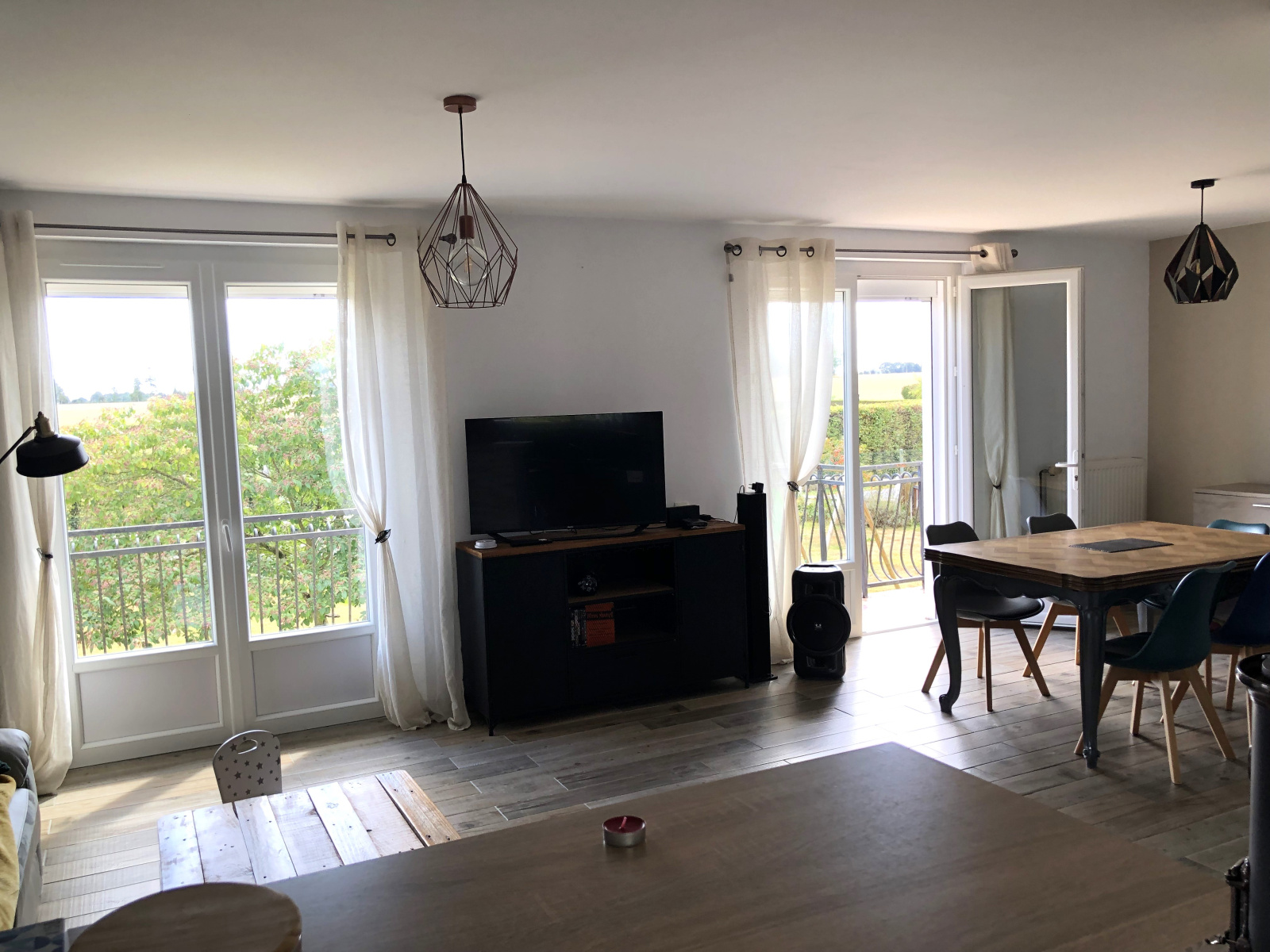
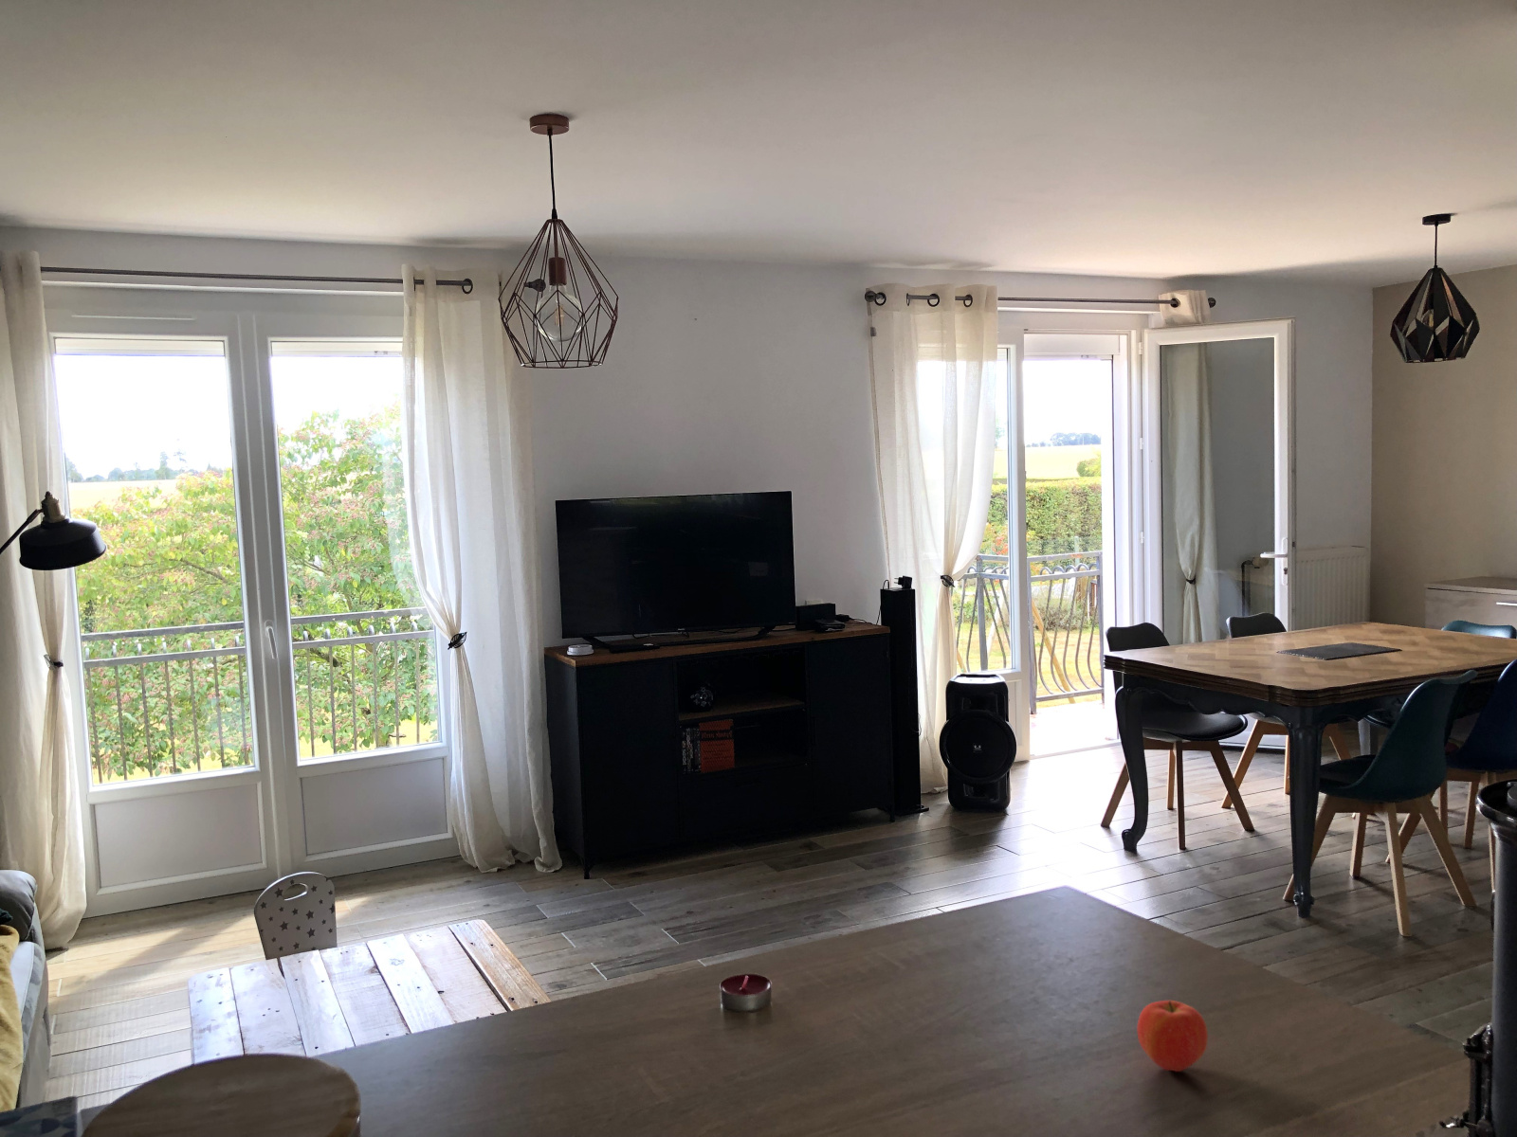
+ apple [1136,1000,1209,1073]
